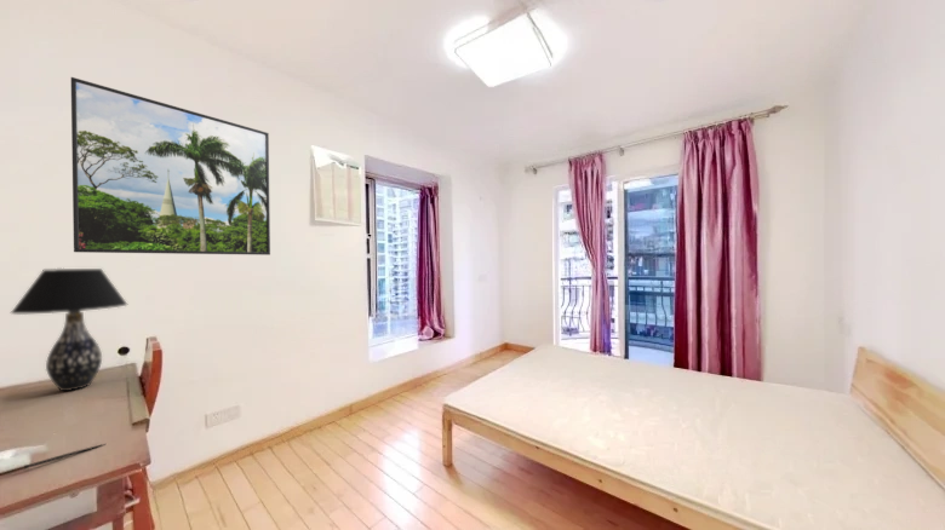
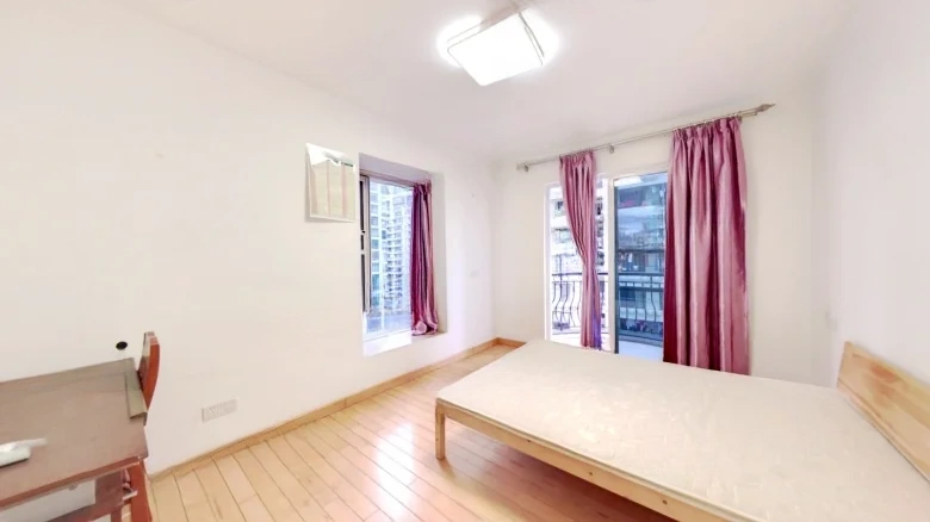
- pen [23,443,105,469]
- table lamp [10,267,128,392]
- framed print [70,76,271,257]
